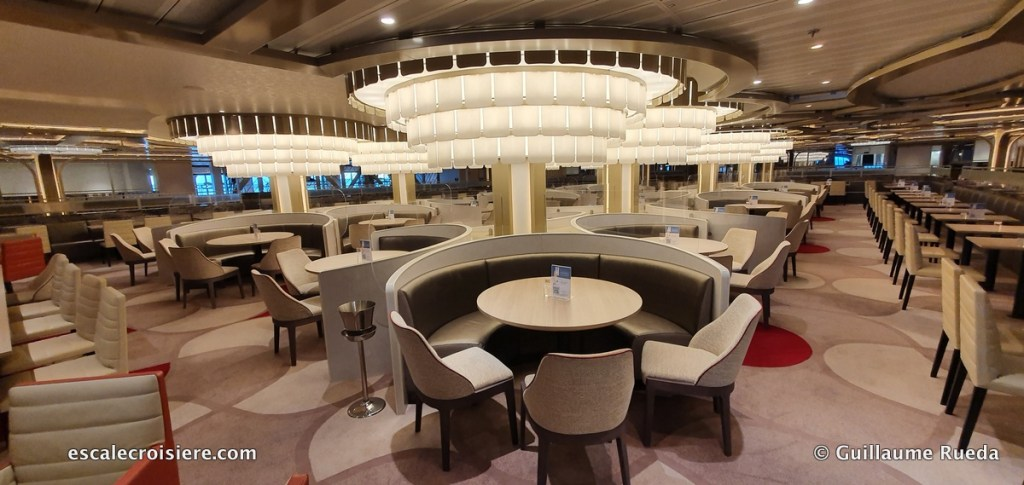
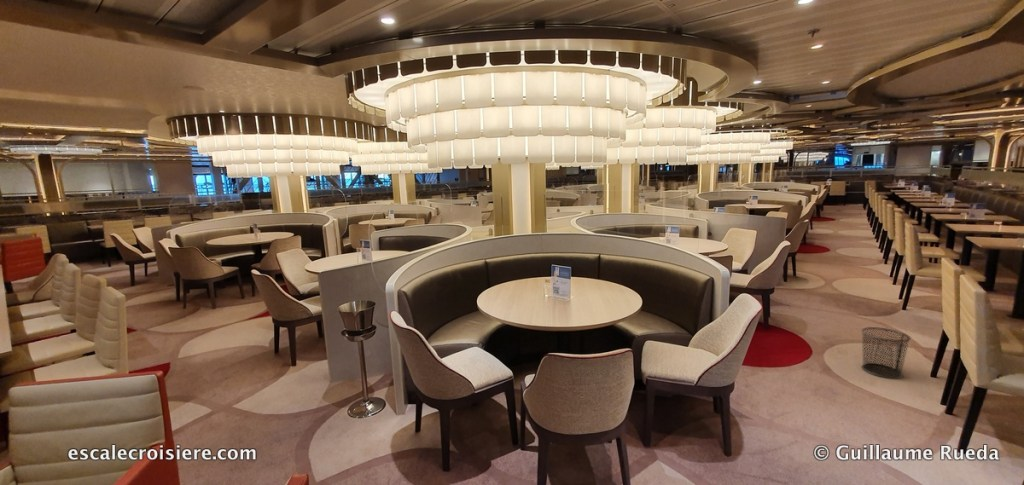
+ trash can [860,326,912,379]
